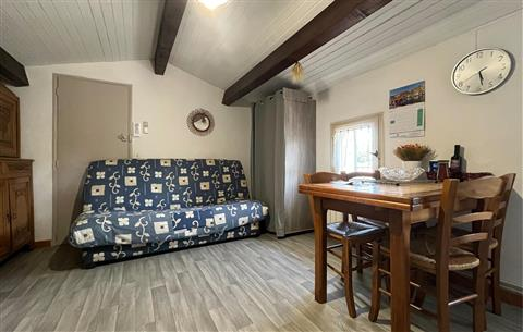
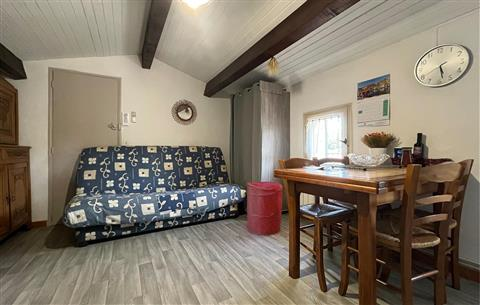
+ laundry hamper [246,181,283,236]
